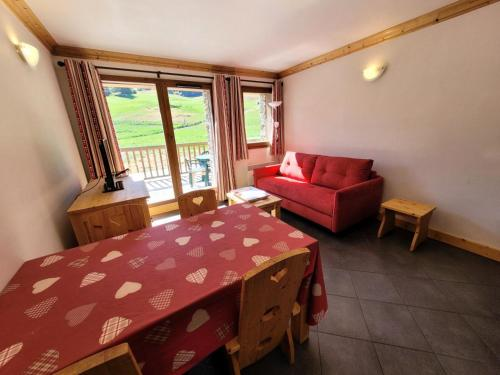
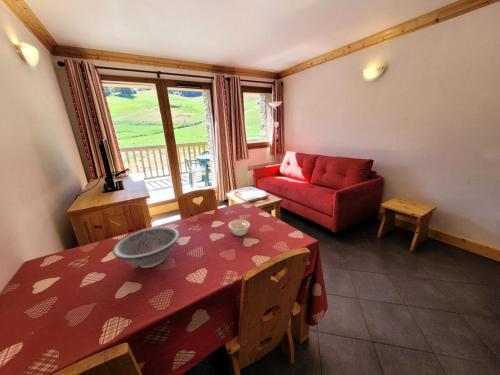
+ decorative bowl [111,226,181,269]
+ legume [227,215,251,237]
